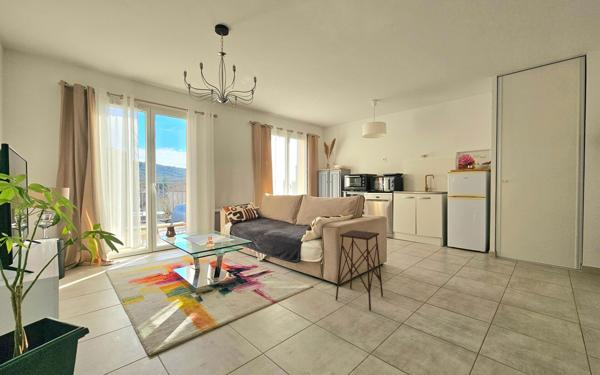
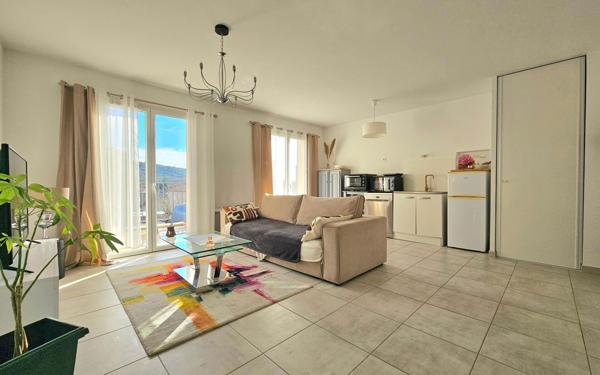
- side table [335,229,384,312]
